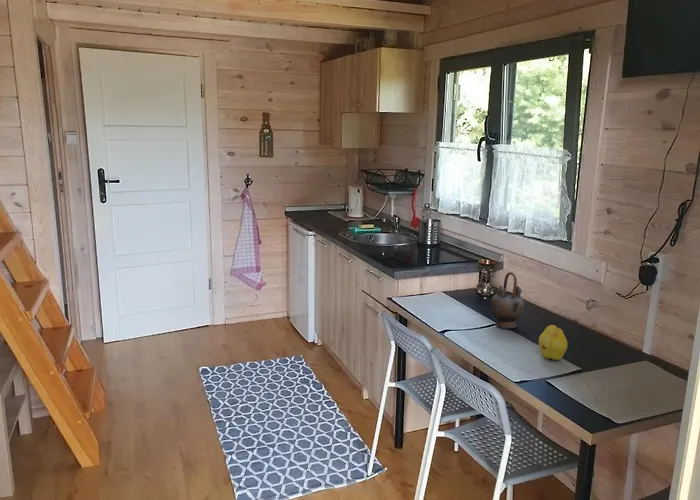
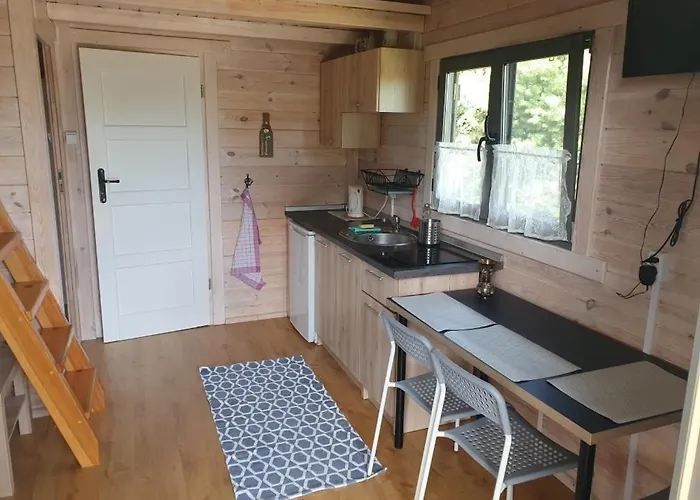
- teapot [490,271,525,329]
- fruit [538,323,568,361]
